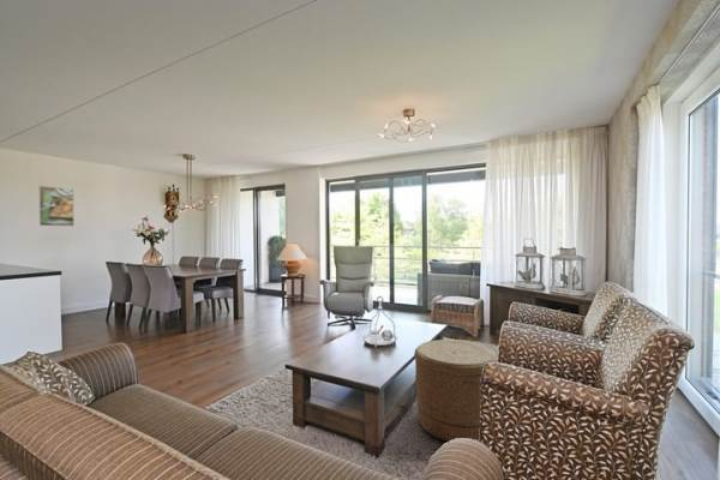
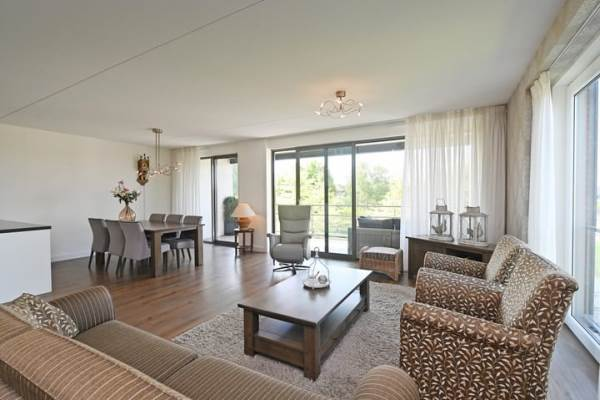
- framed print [37,185,76,227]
- basket [413,338,498,443]
